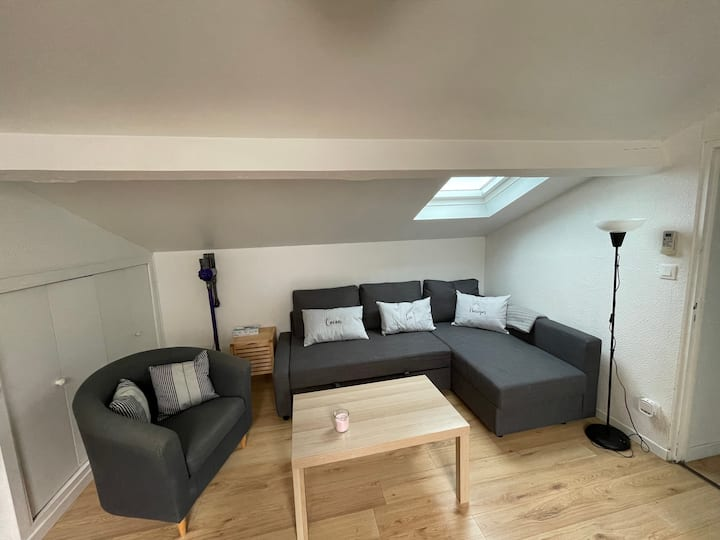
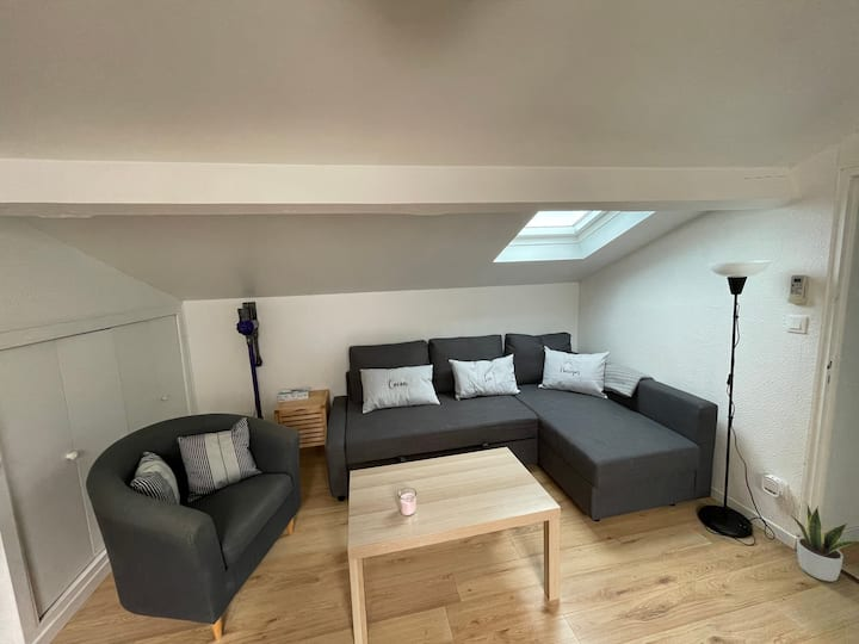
+ potted plant [786,504,859,582]
